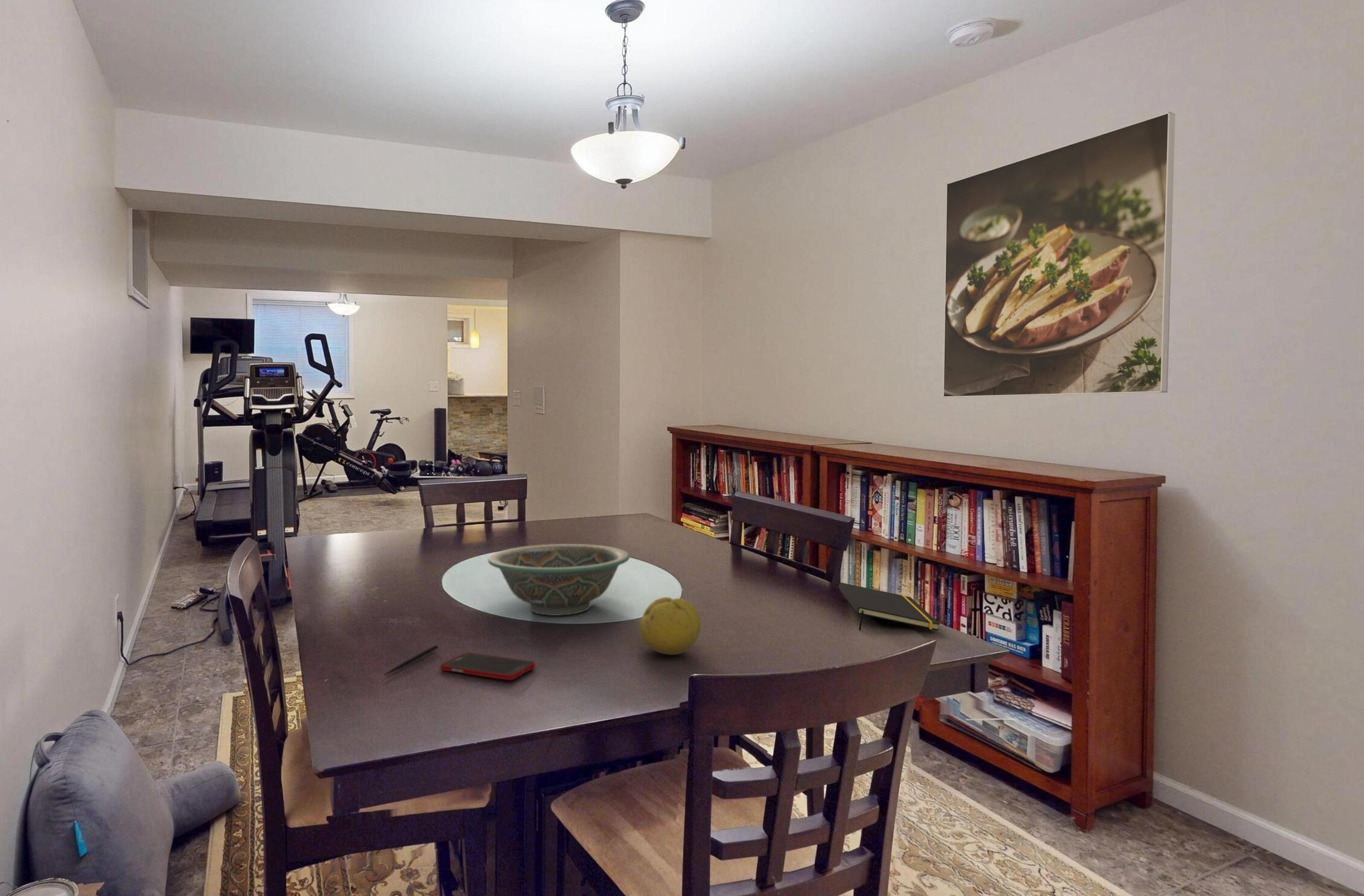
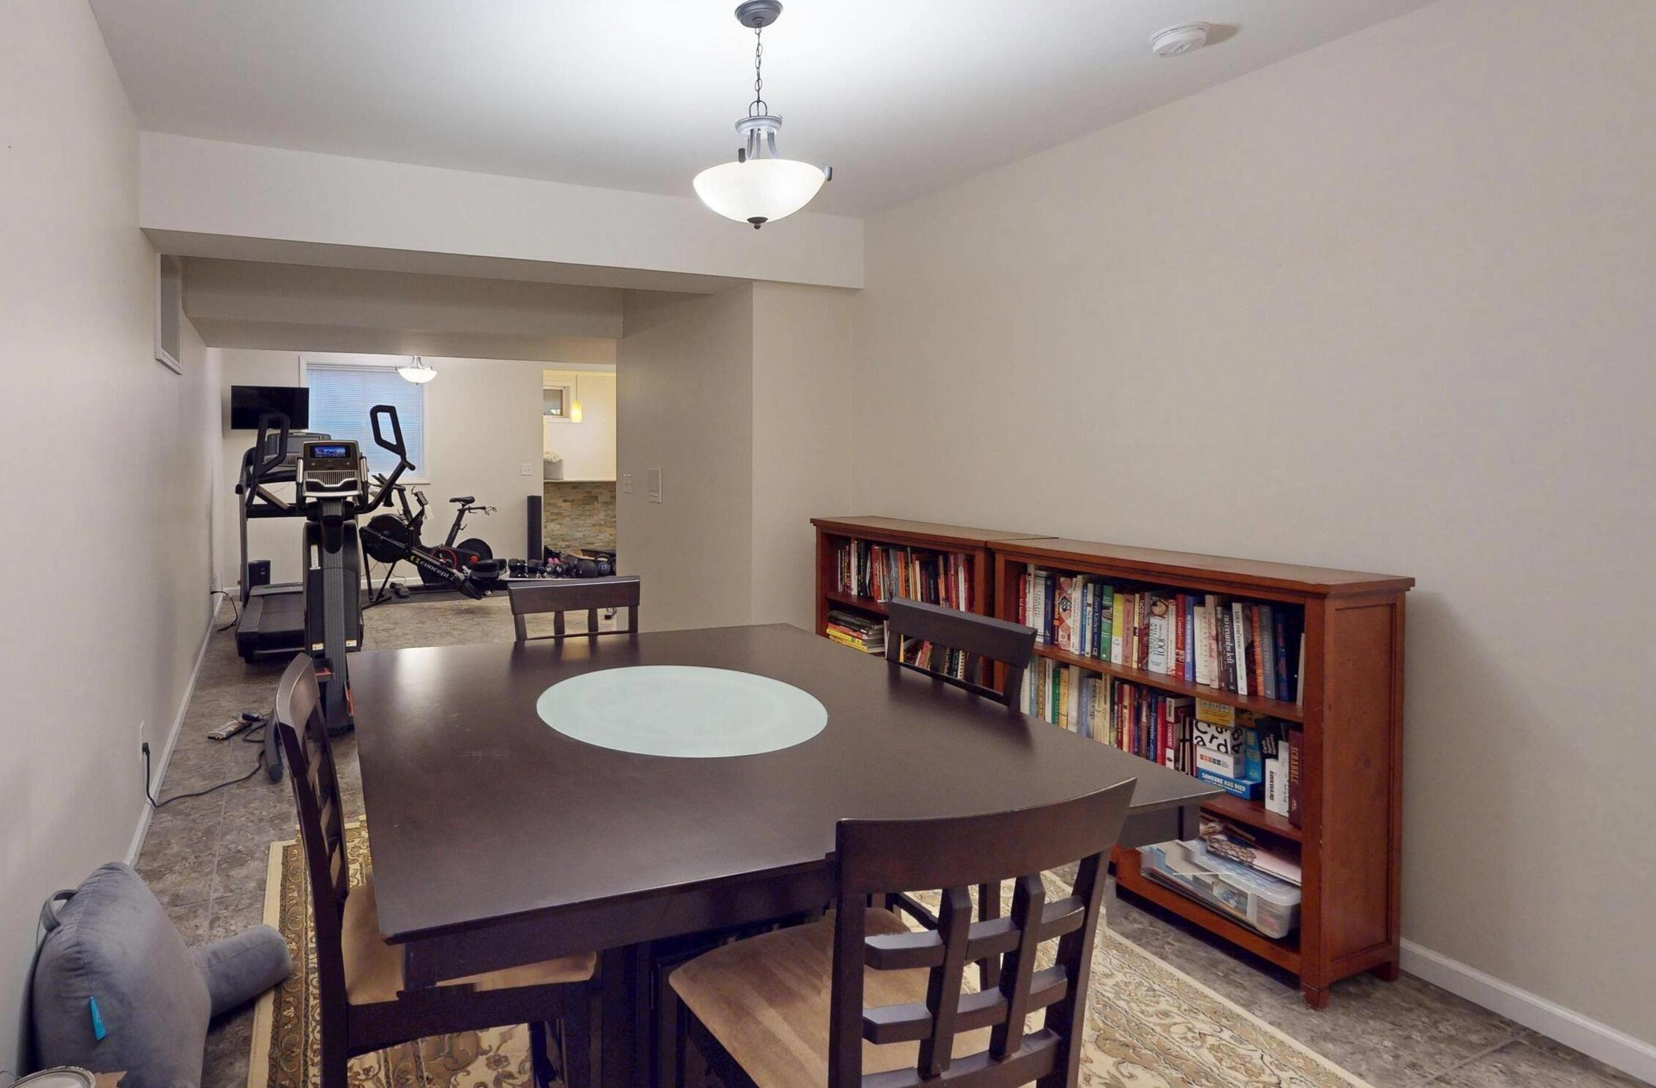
- cell phone [440,652,536,681]
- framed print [942,111,1176,398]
- pen [383,645,439,676]
- decorative bowl [487,543,631,616]
- notepad [838,582,940,631]
- fruit [639,596,702,655]
